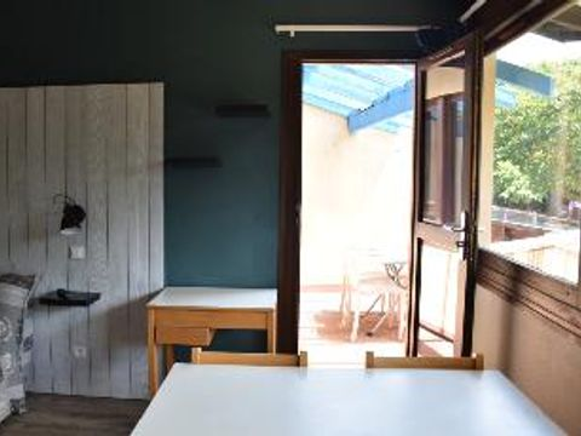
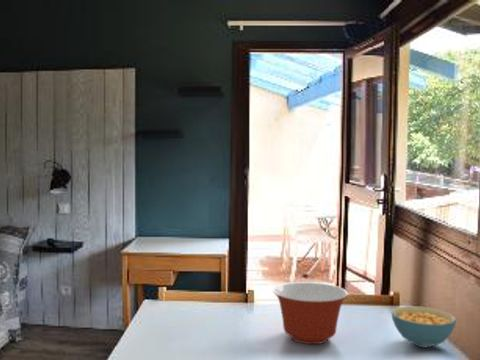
+ mixing bowl [272,281,349,345]
+ cereal bowl [390,305,457,348]
